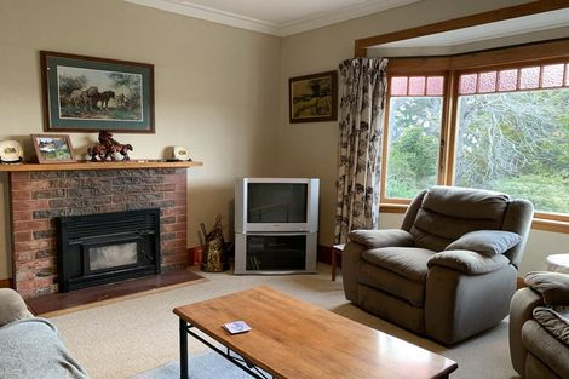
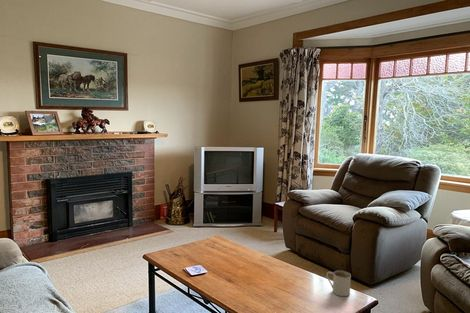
+ mug [325,270,352,297]
